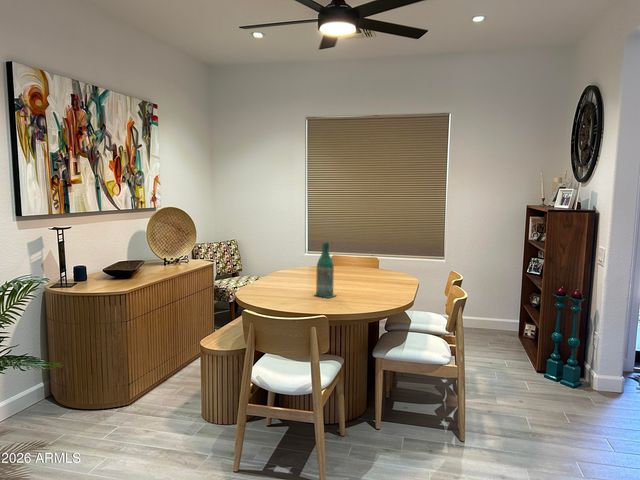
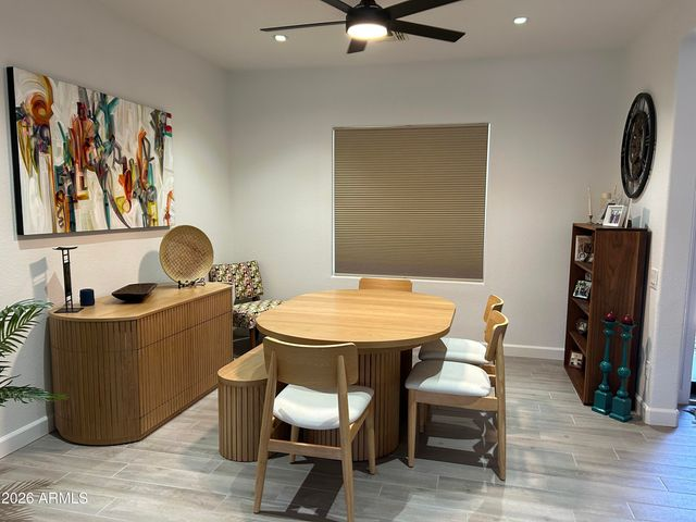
- bottle [313,241,338,299]
